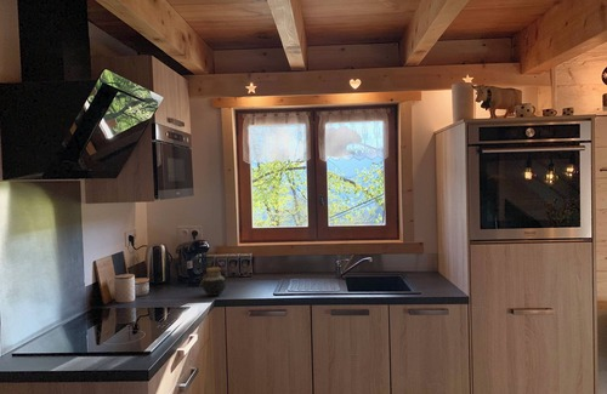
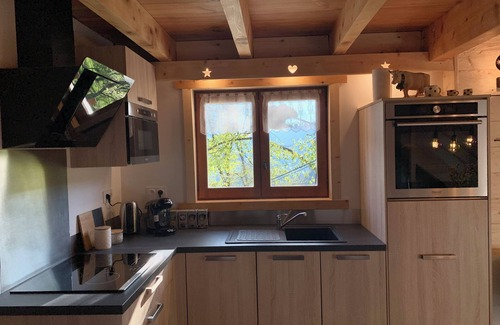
- jar [198,267,227,297]
